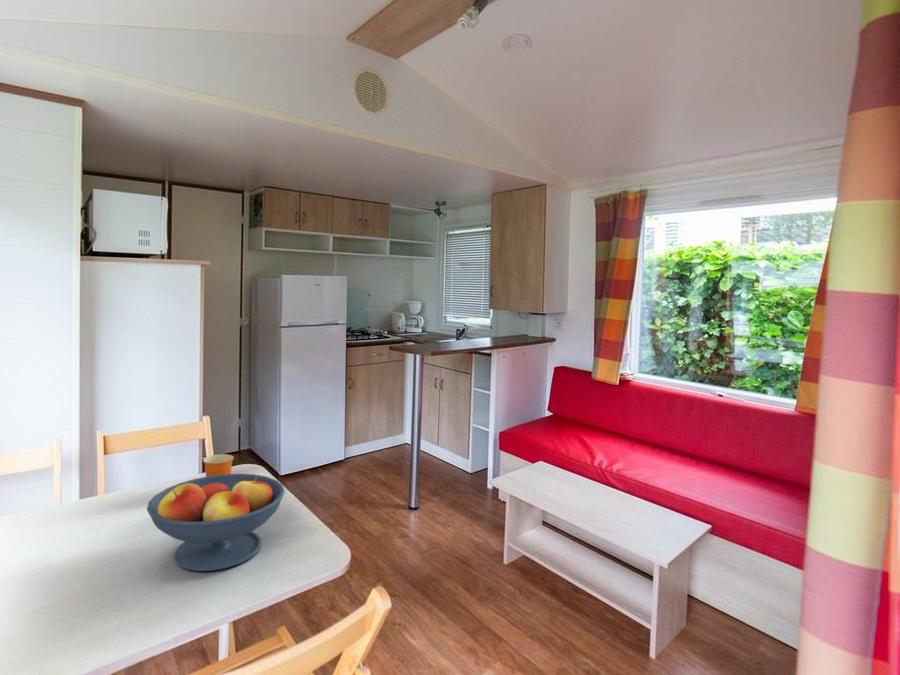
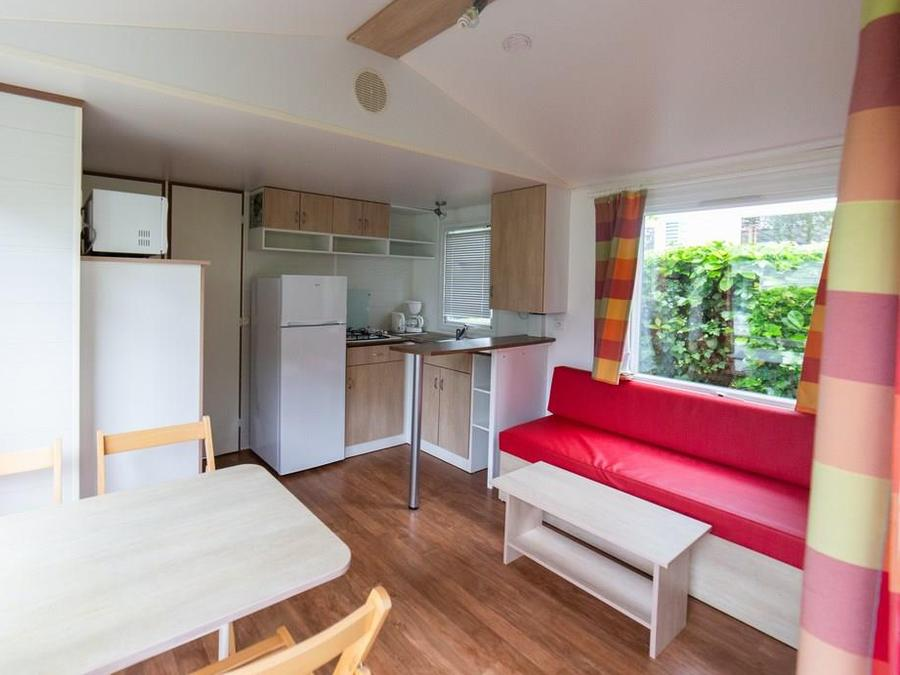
- fruit bowl [146,473,286,572]
- mug [202,453,235,477]
